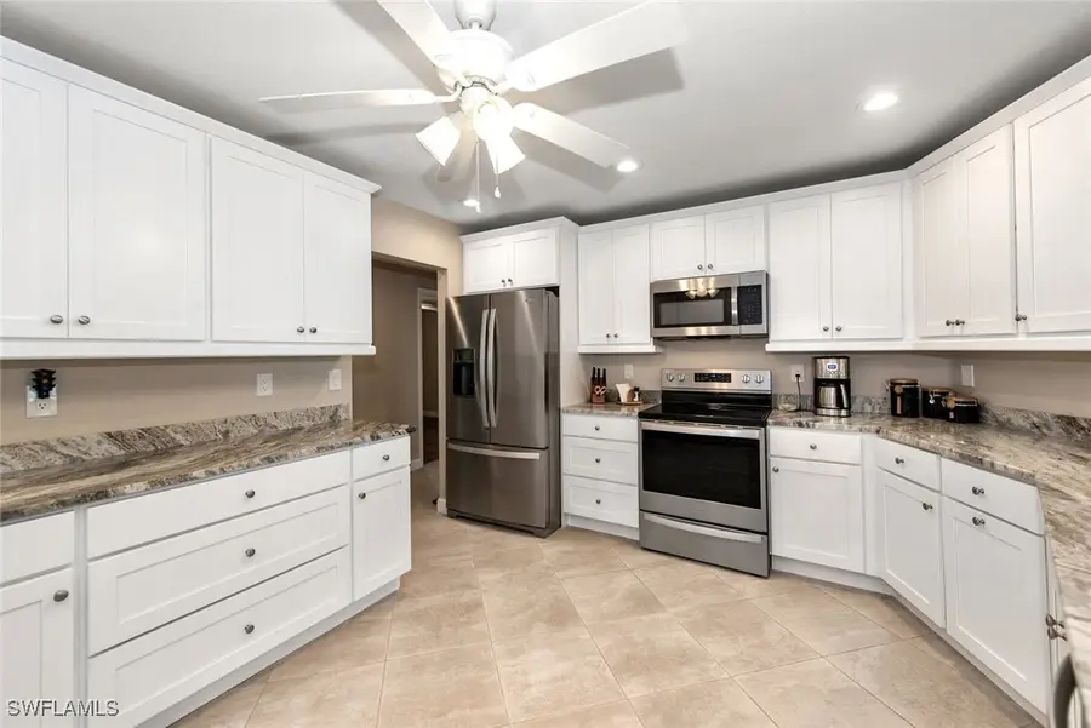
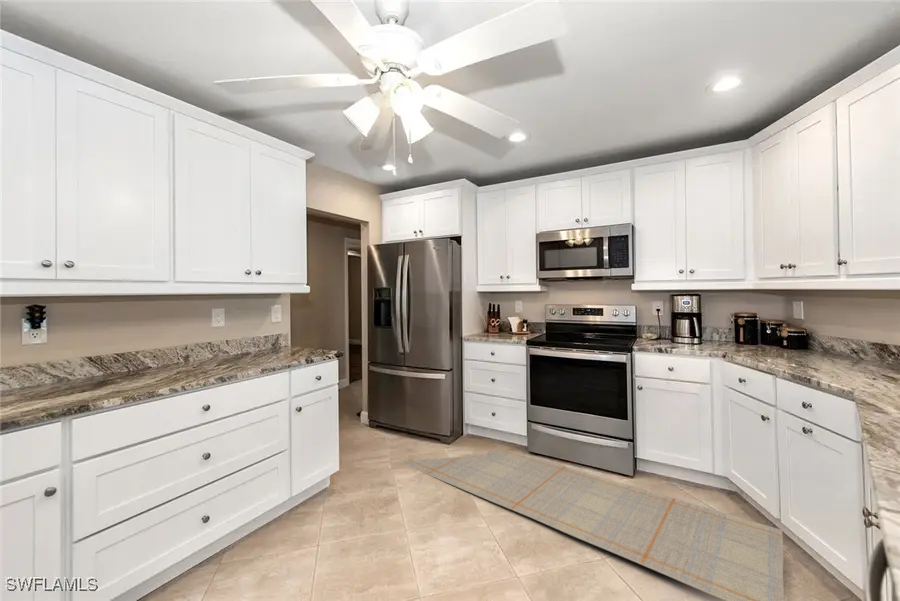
+ rug [399,449,785,601]
